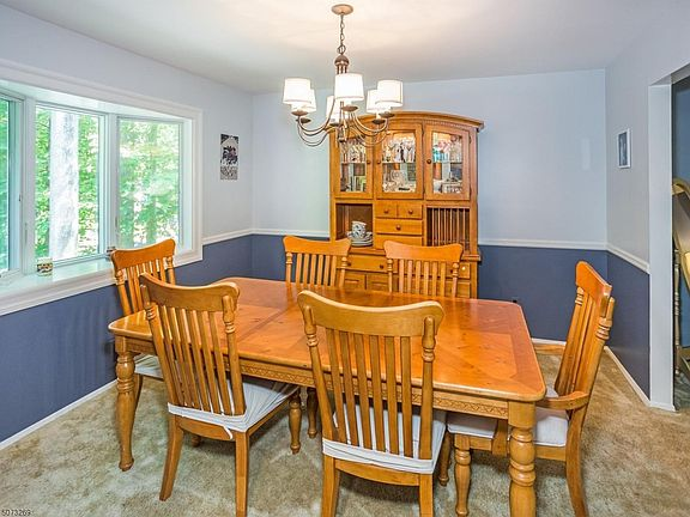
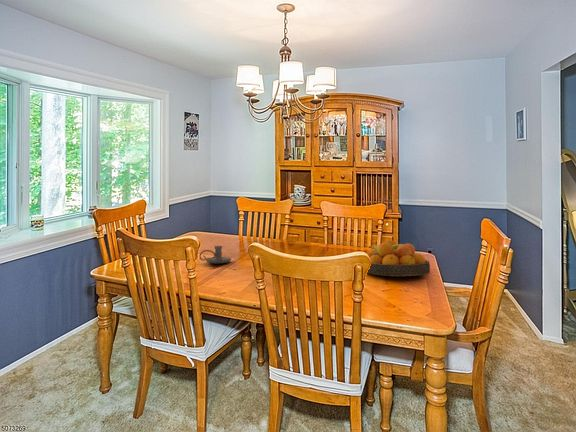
+ candle holder [198,245,232,265]
+ fruit bowl [366,239,431,277]
